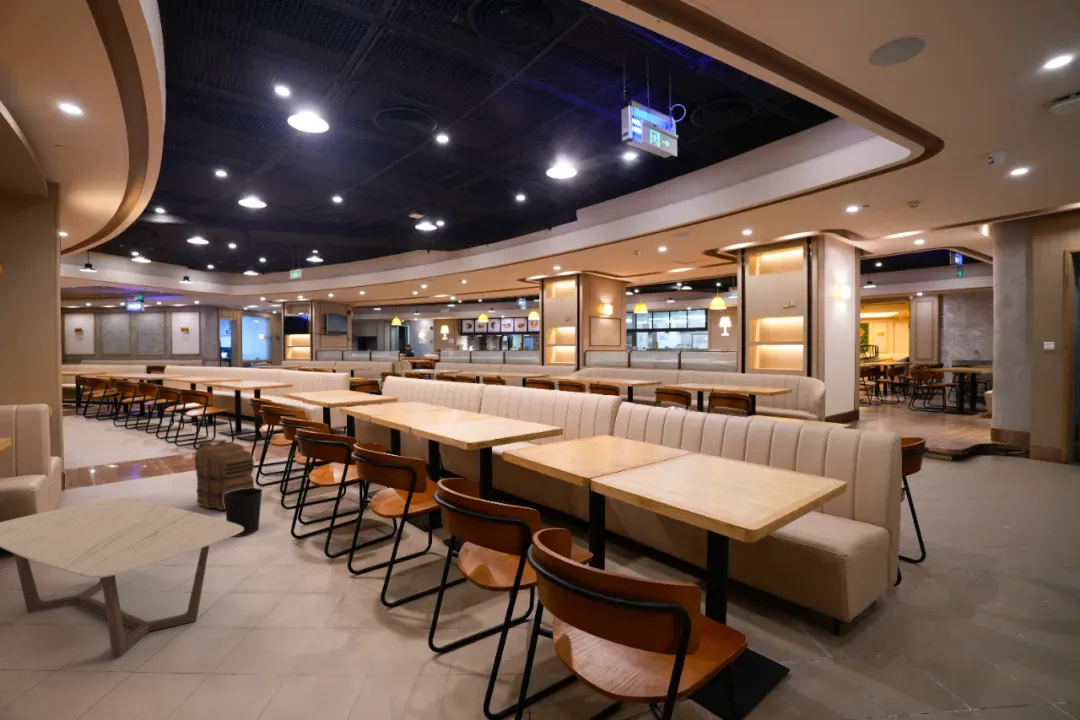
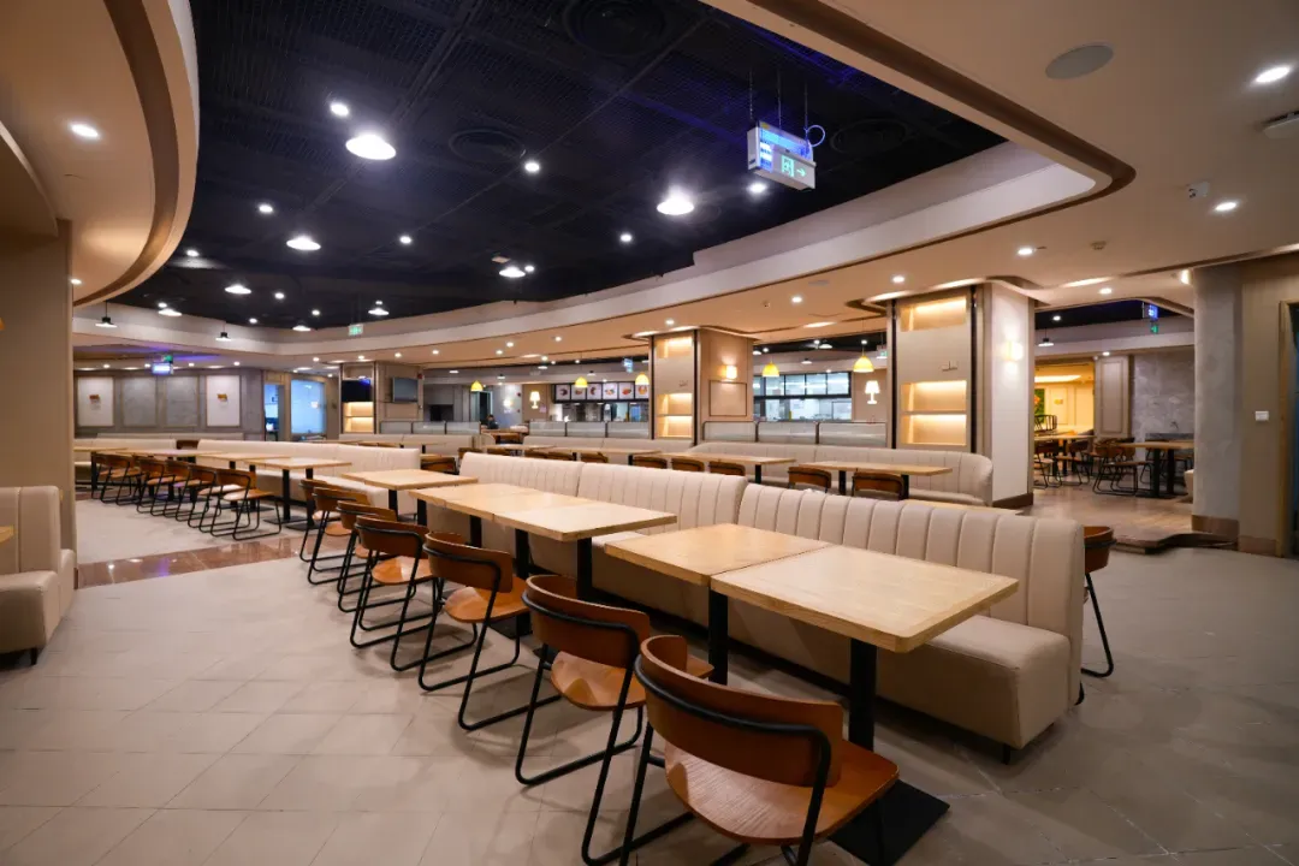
- wastebasket [223,487,264,538]
- backpack [194,439,256,511]
- coffee table [0,497,244,658]
